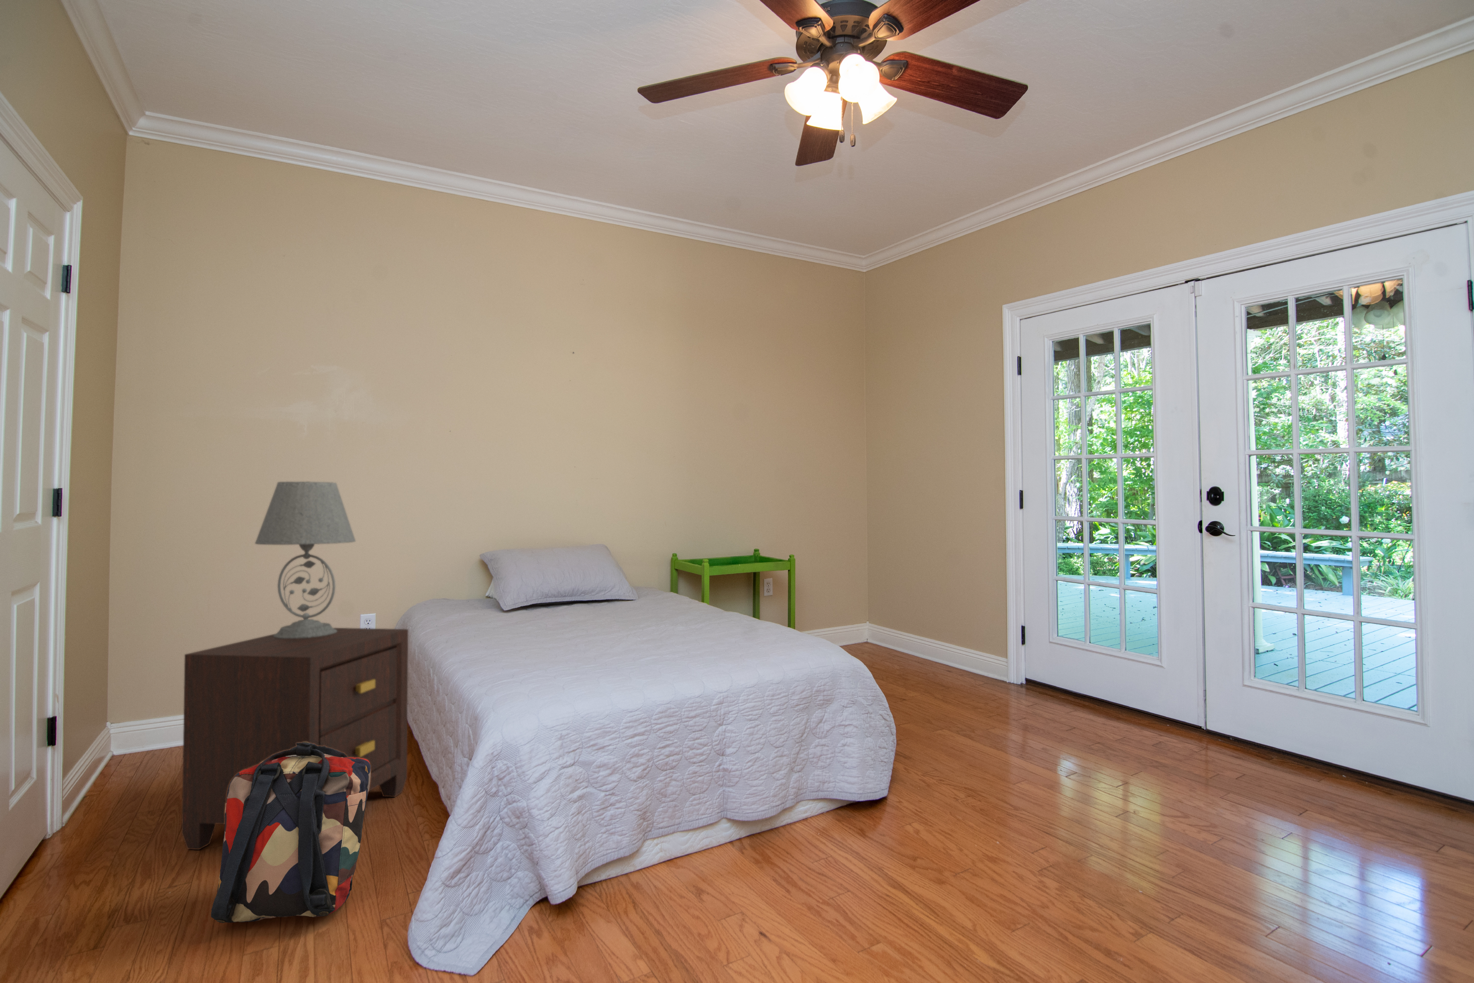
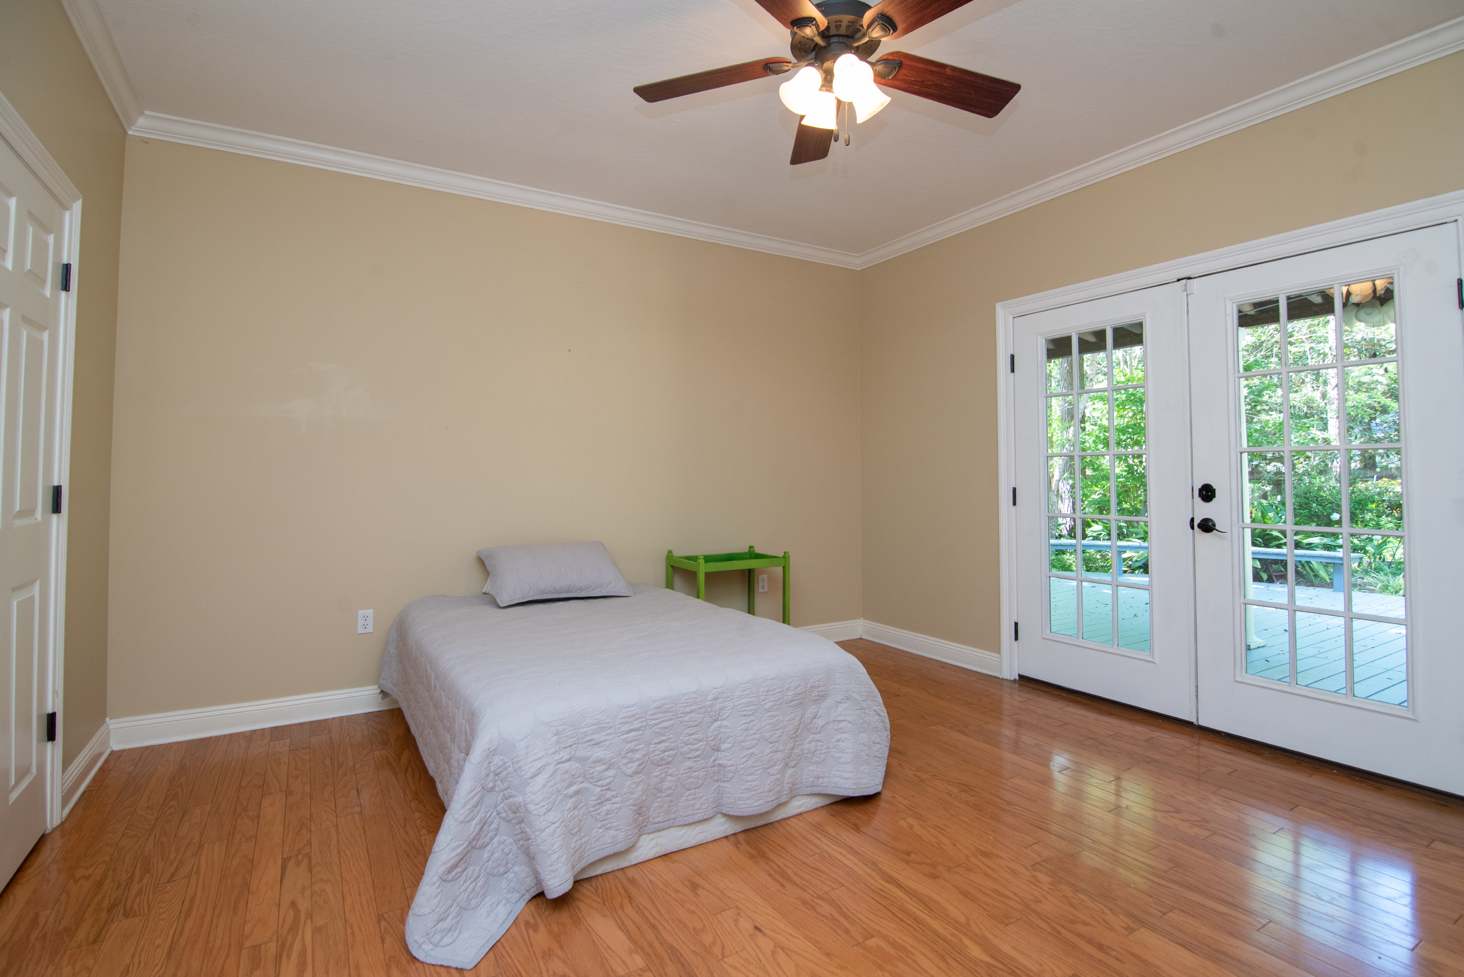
- nightstand [181,628,408,850]
- backpack [211,742,371,924]
- table lamp [255,481,357,639]
